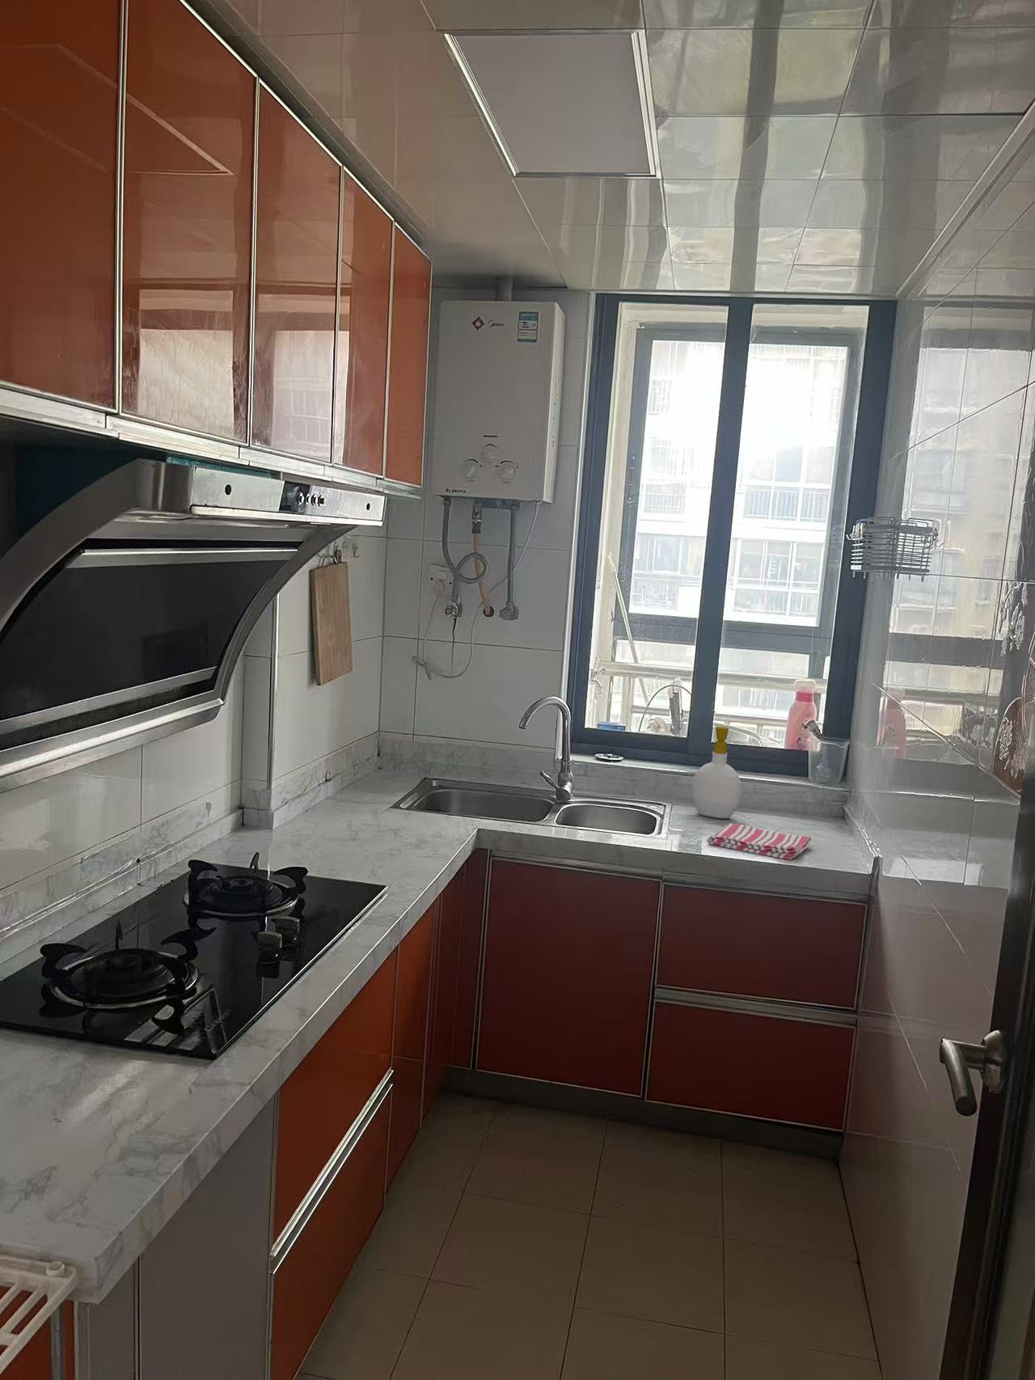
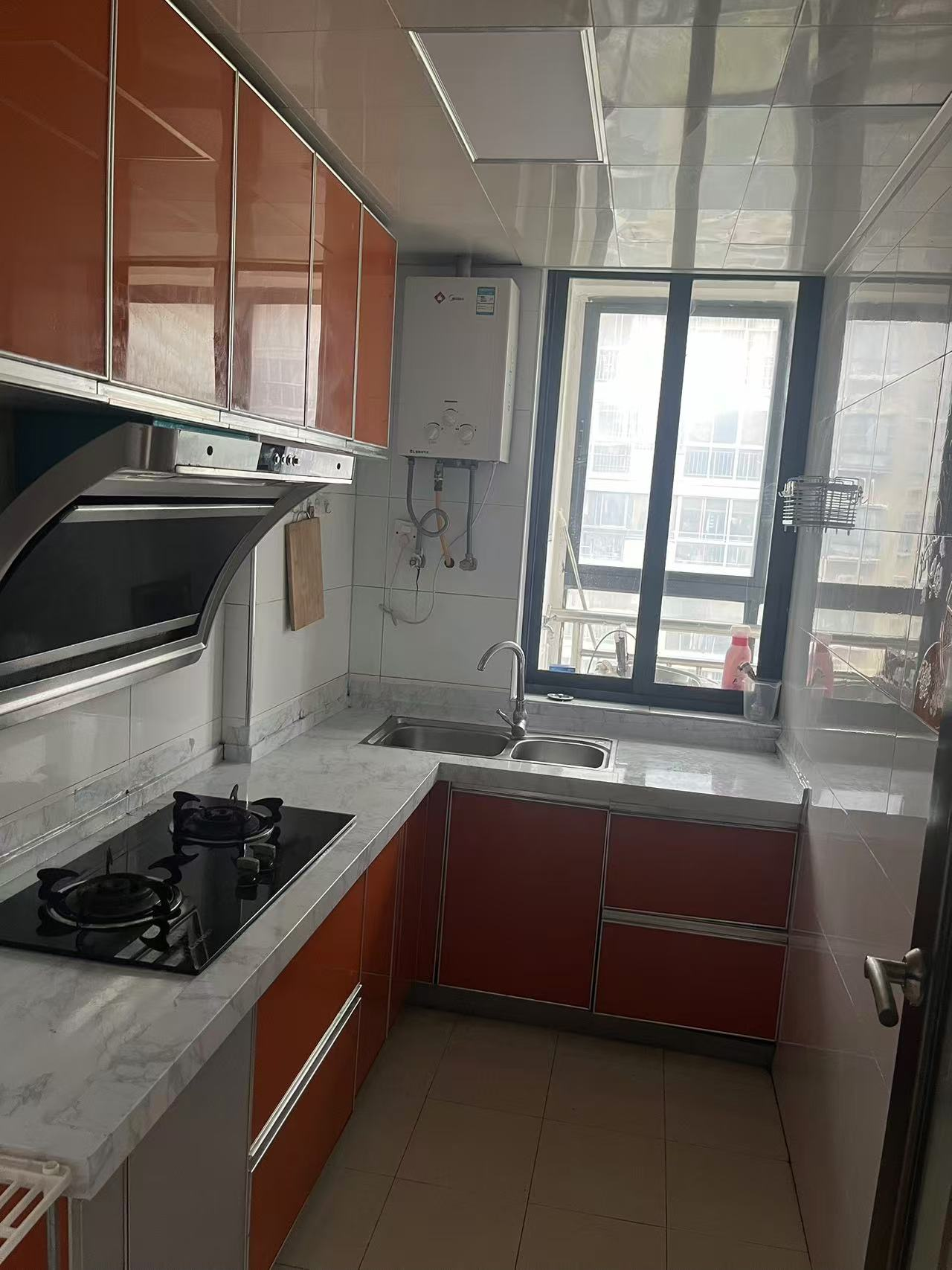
- soap bottle [691,726,743,819]
- dish towel [707,823,812,861]
